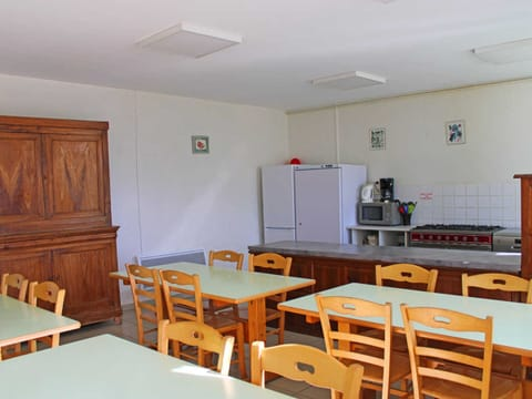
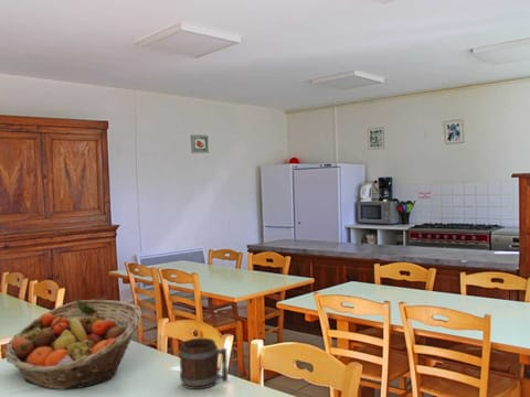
+ mug [178,337,229,390]
+ fruit basket [3,299,142,390]
